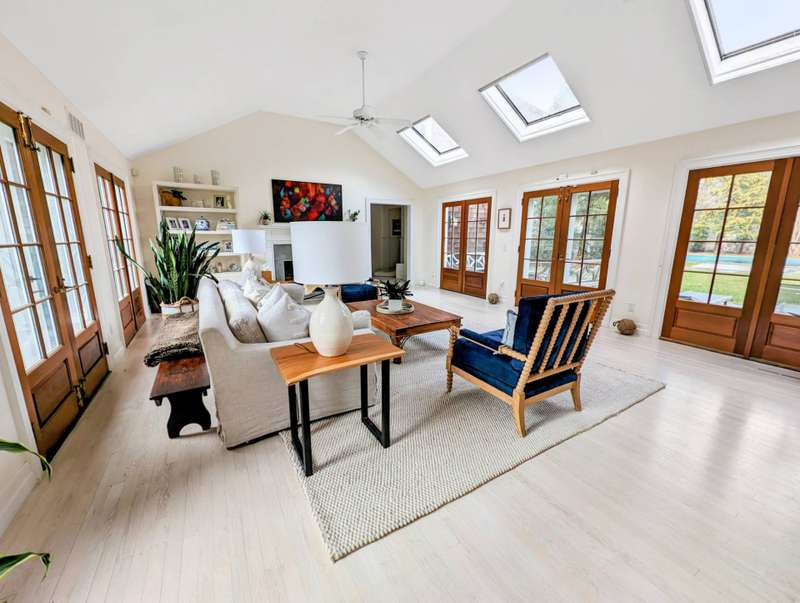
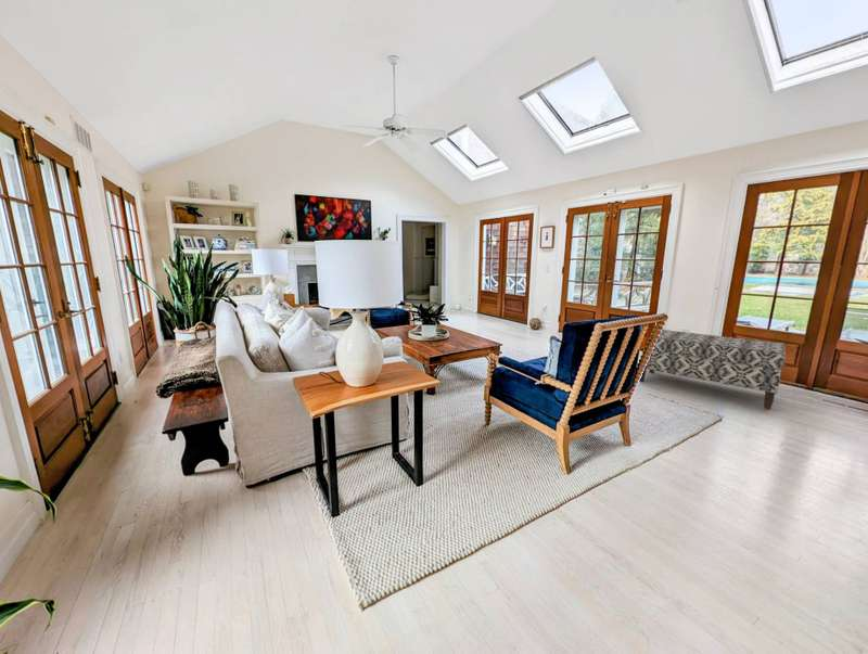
+ bench [638,329,787,410]
